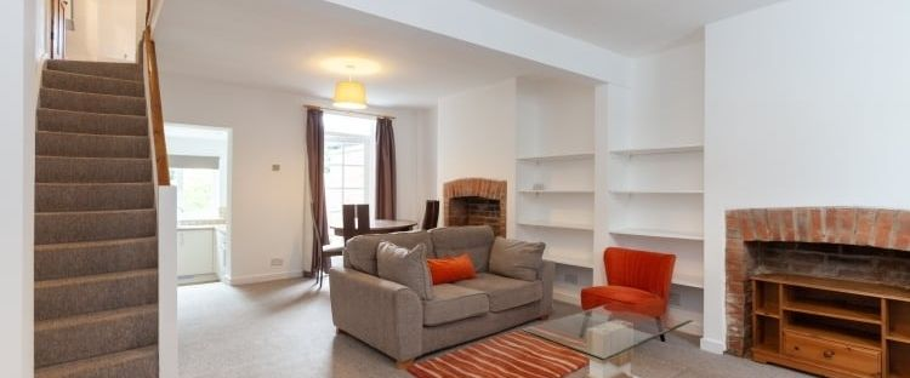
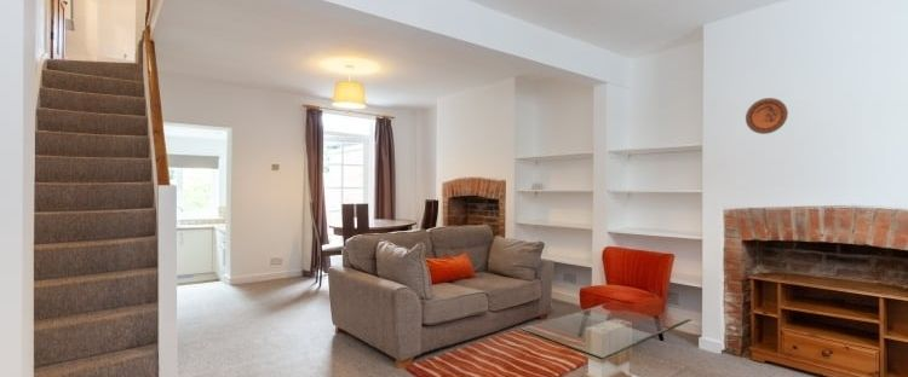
+ decorative plate [745,97,789,135]
